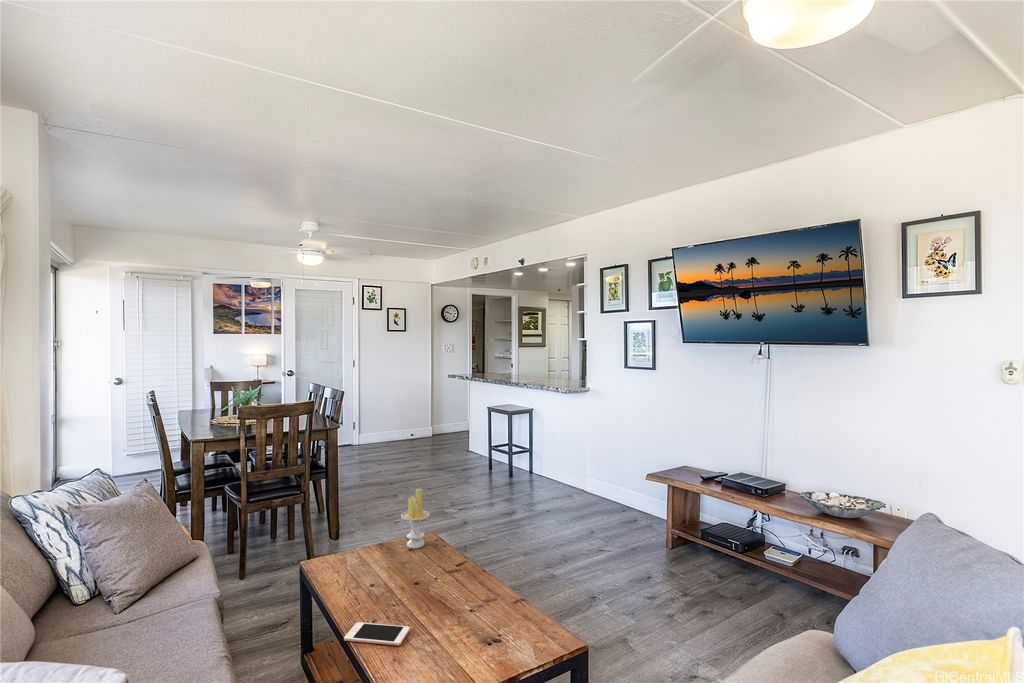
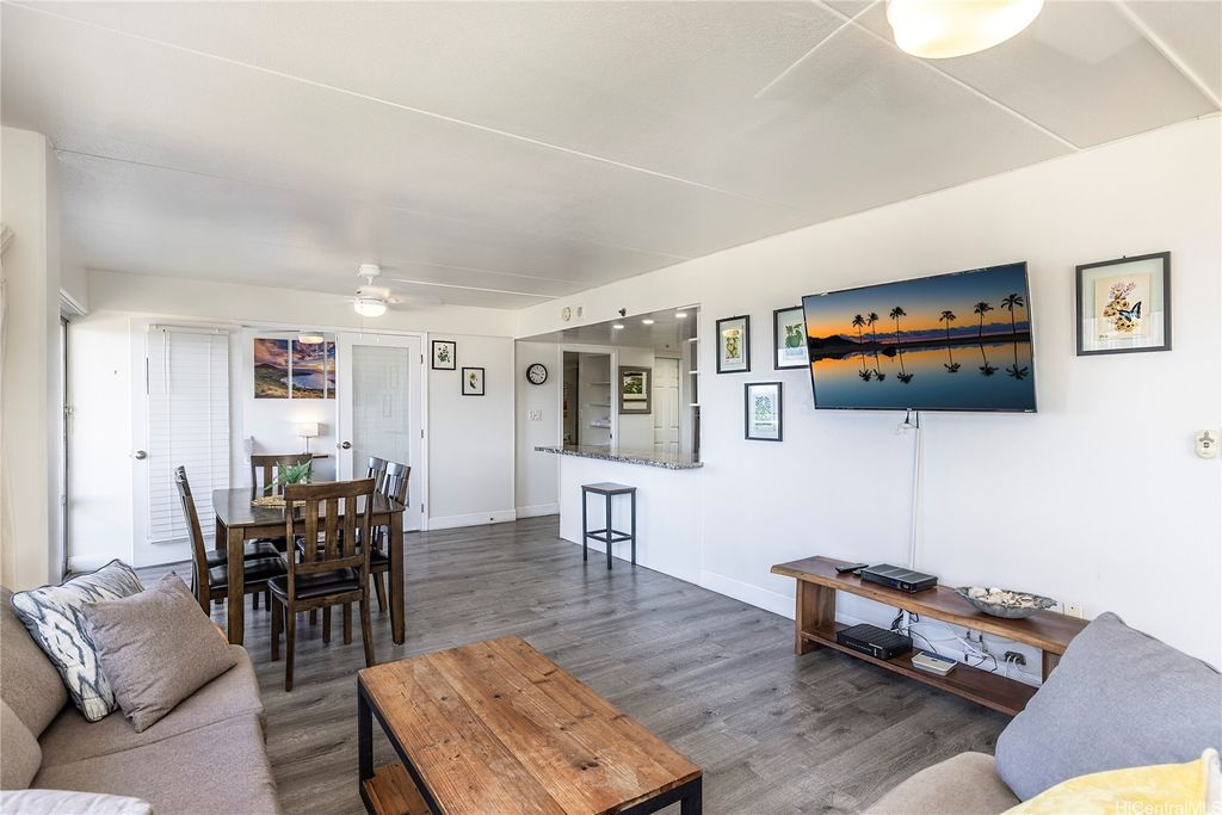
- candle [400,488,430,549]
- cell phone [343,621,411,647]
